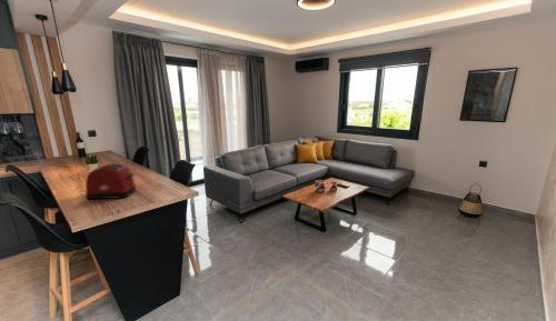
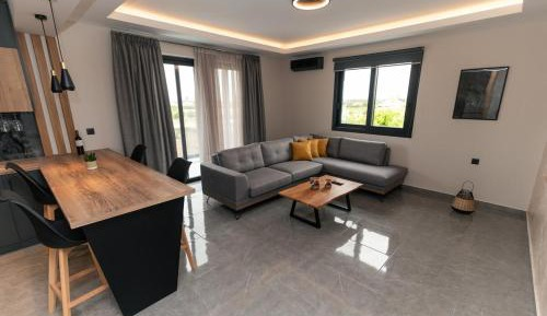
- toaster [85,162,137,200]
